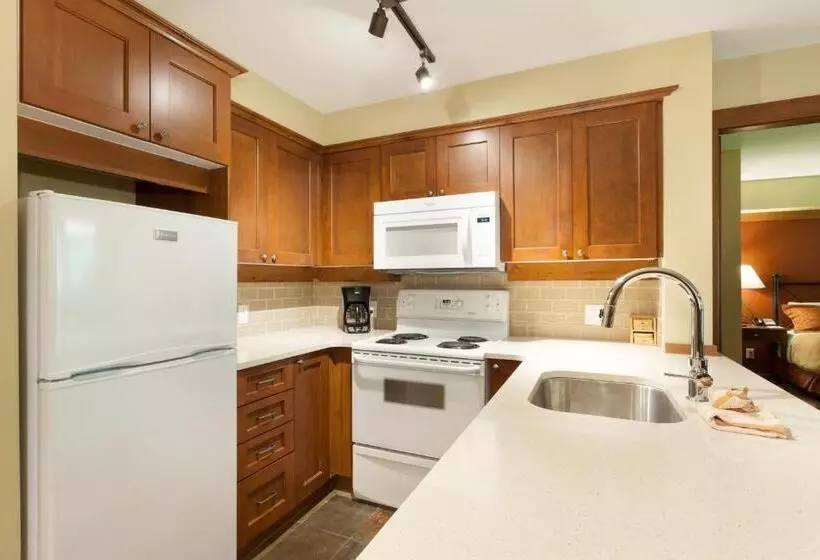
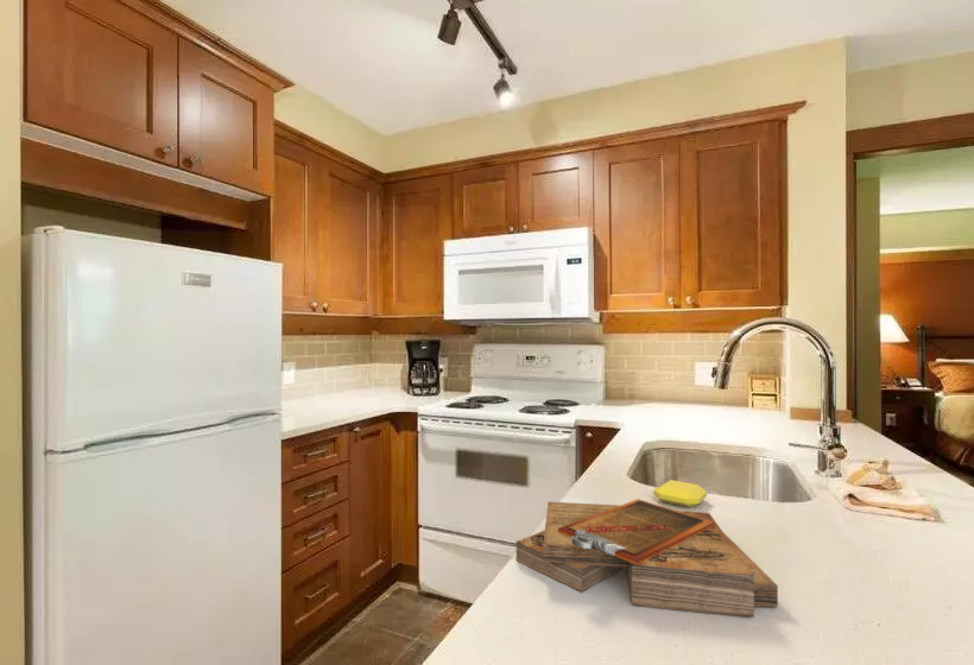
+ soap bar [652,479,708,508]
+ clipboard [516,498,779,619]
